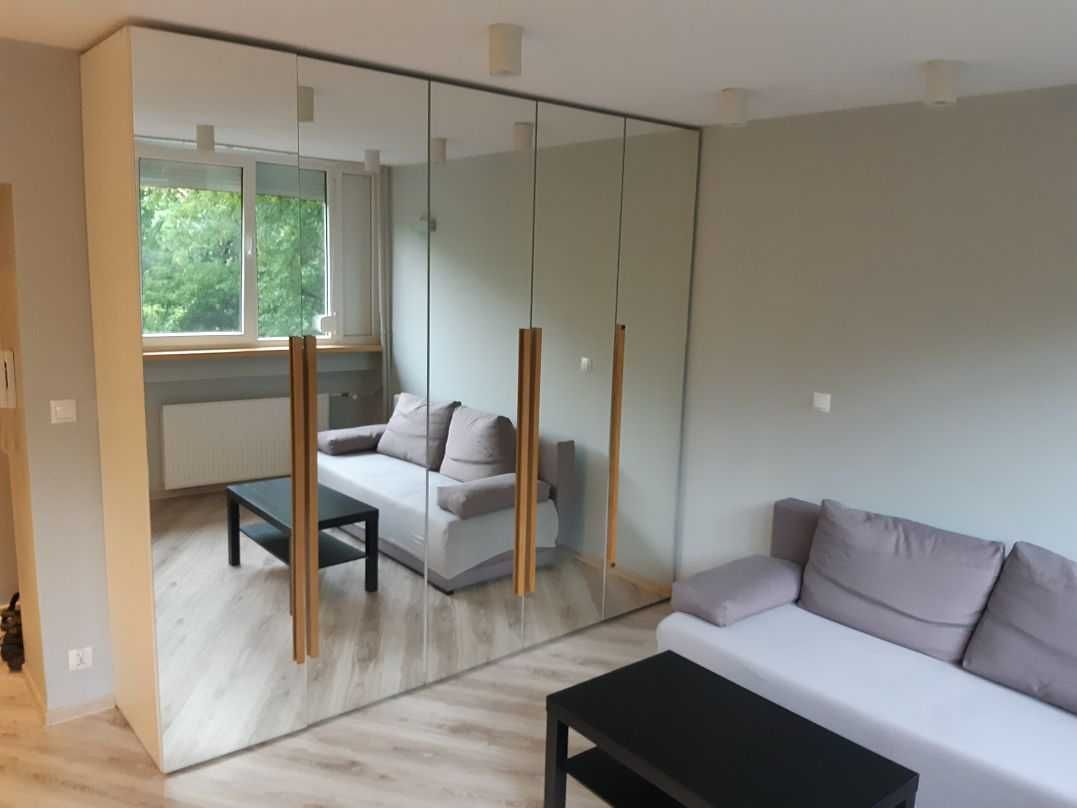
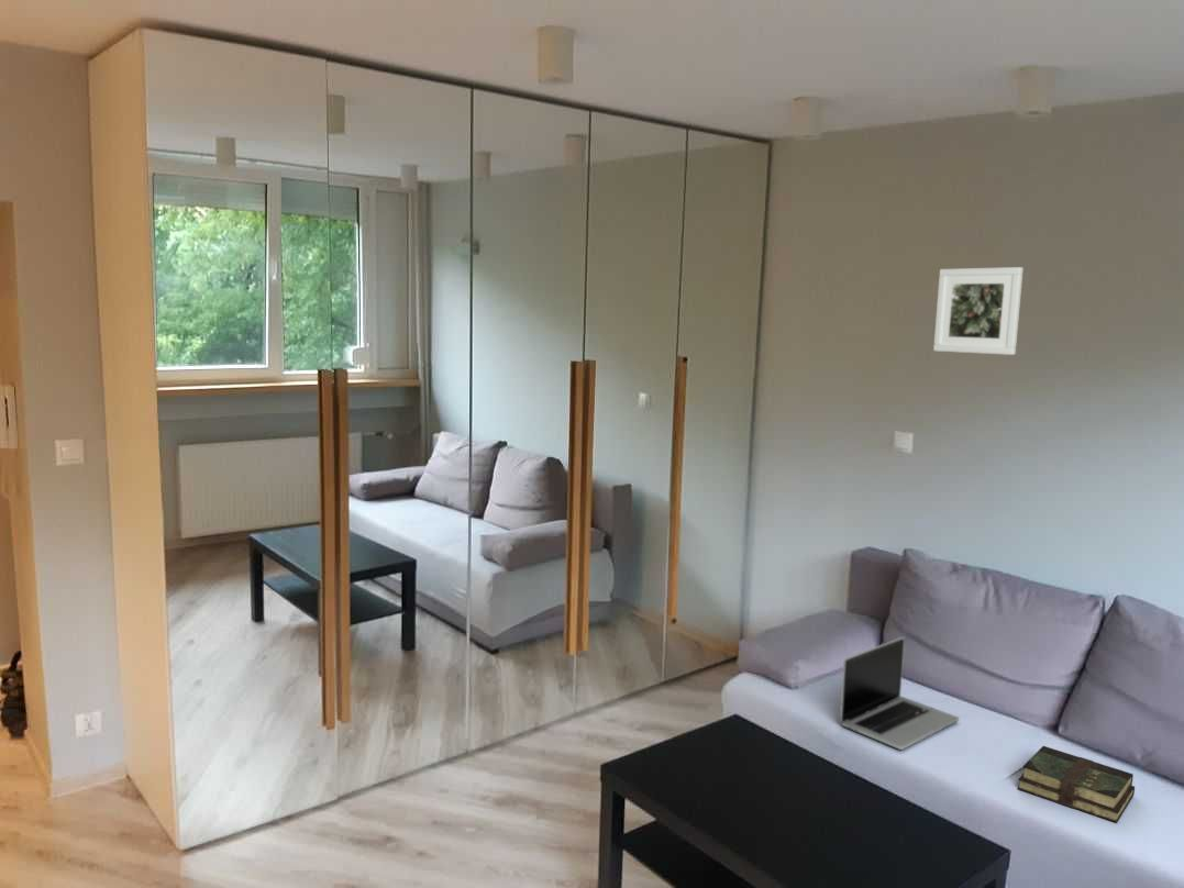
+ book [1017,745,1136,823]
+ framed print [932,266,1025,356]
+ laptop [839,636,960,751]
